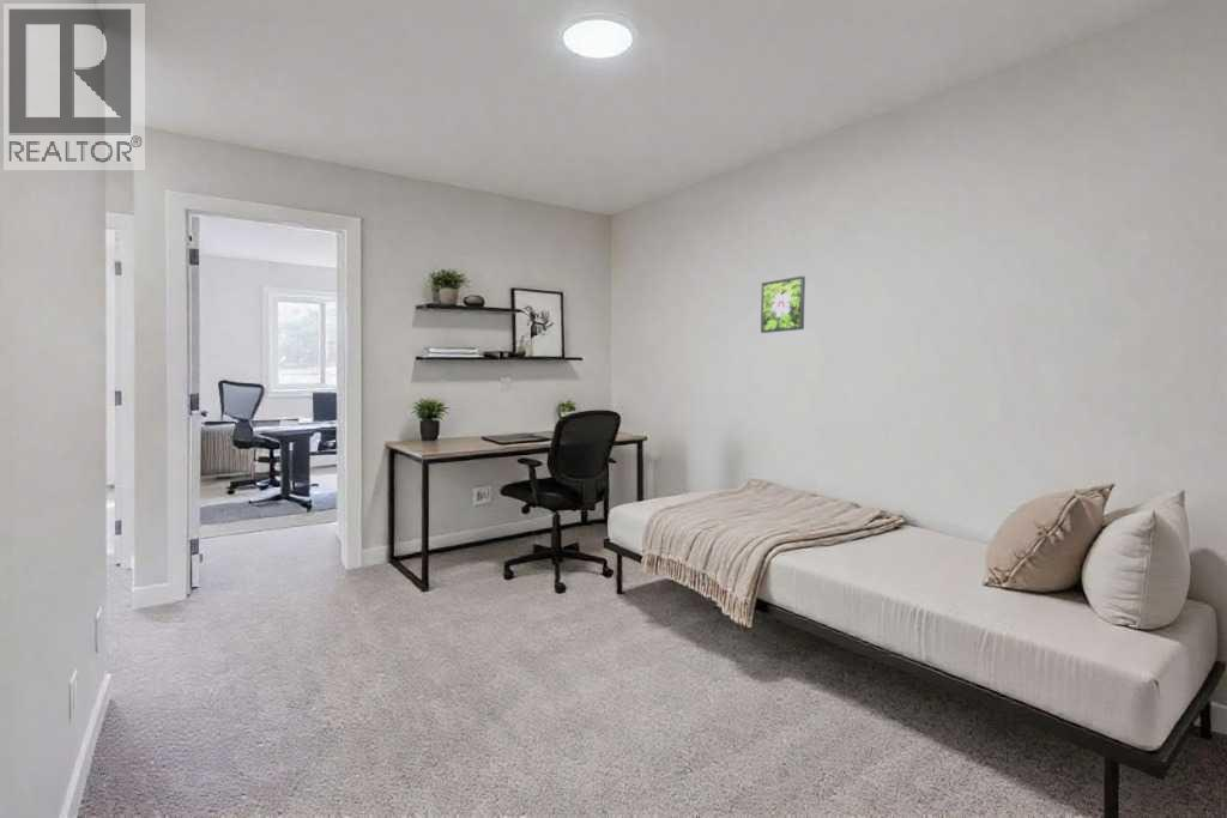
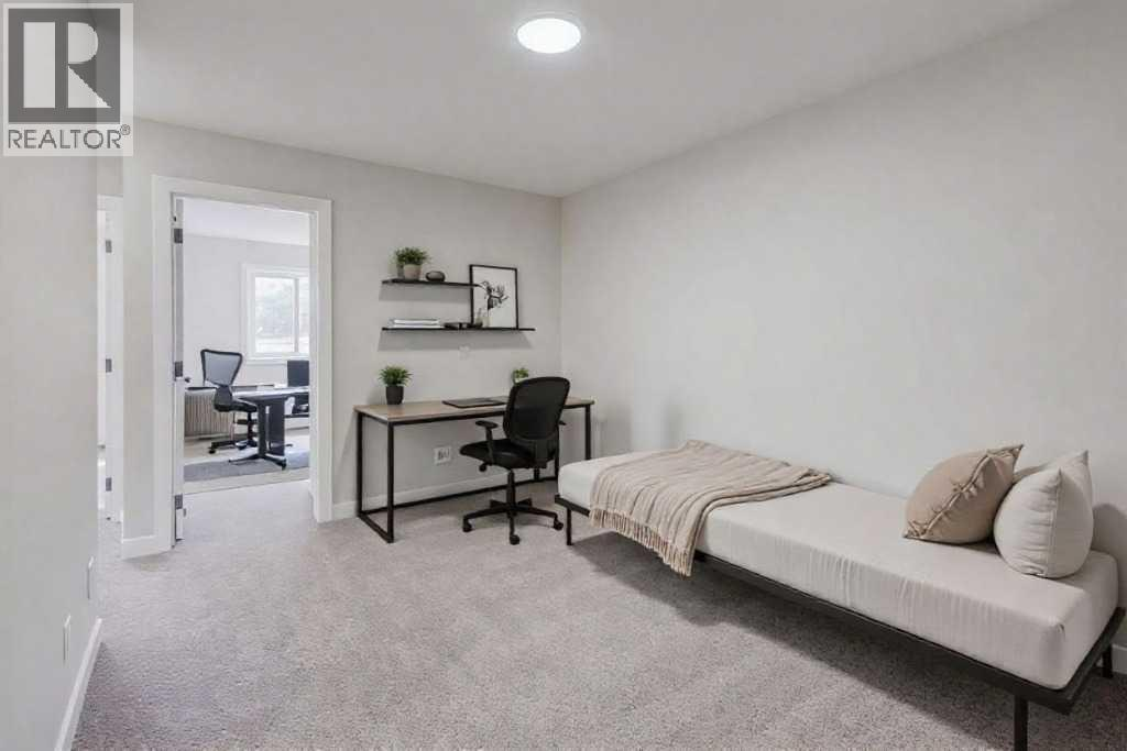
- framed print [760,274,806,334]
